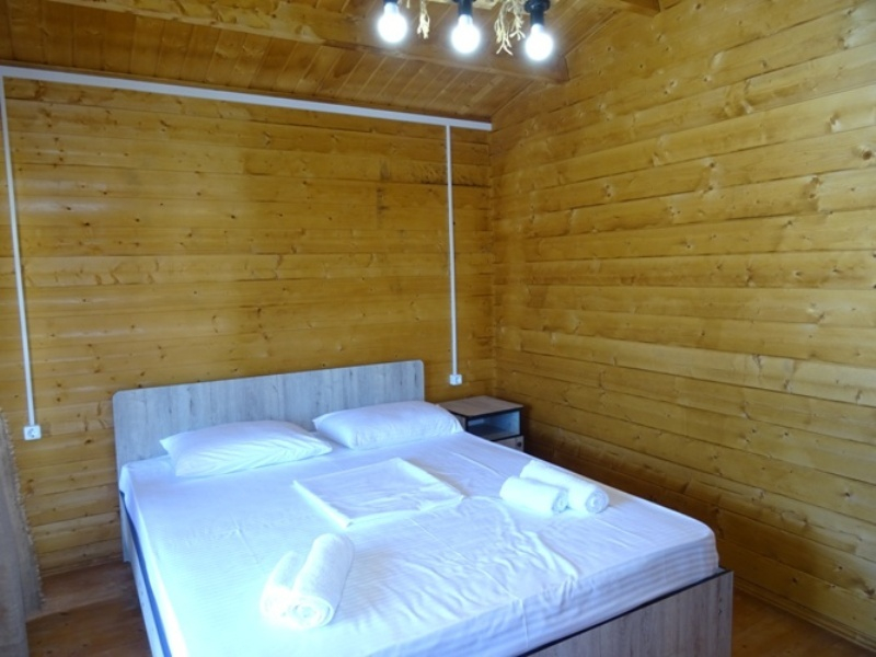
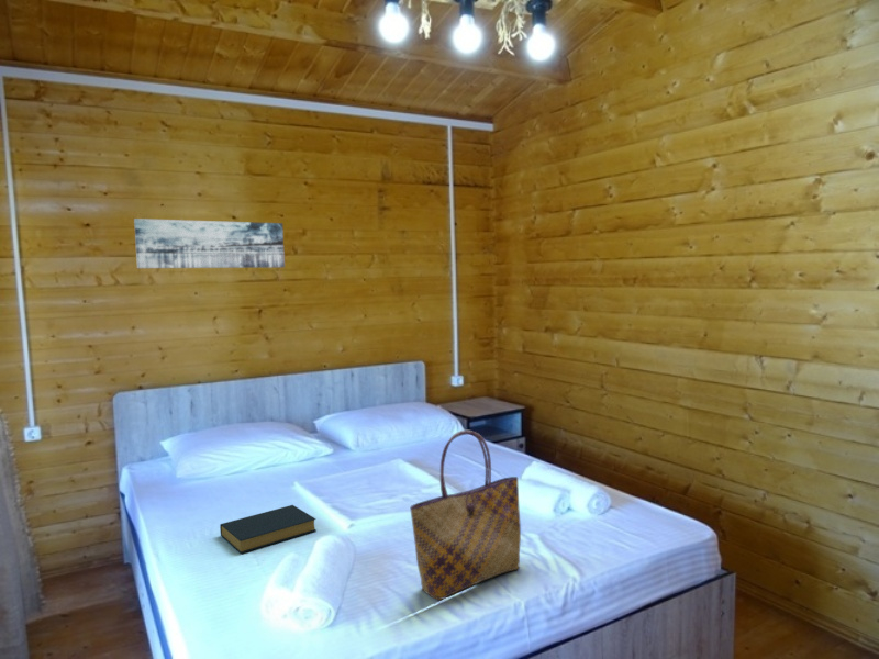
+ wall art [133,217,286,269]
+ tote bag [409,429,522,601]
+ hardback book [219,504,318,555]
